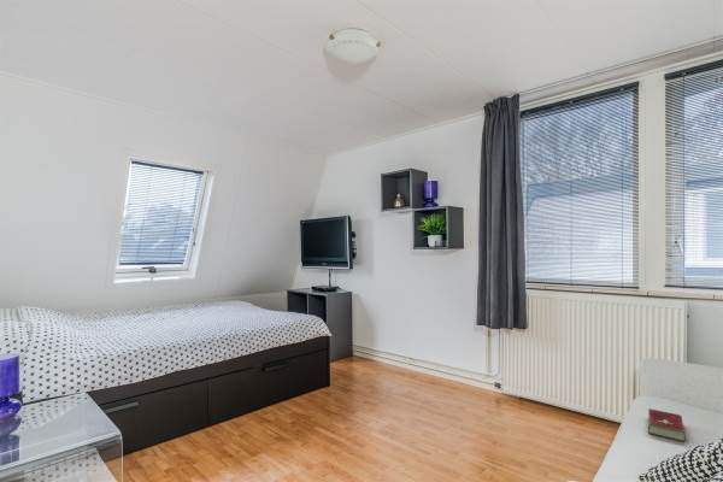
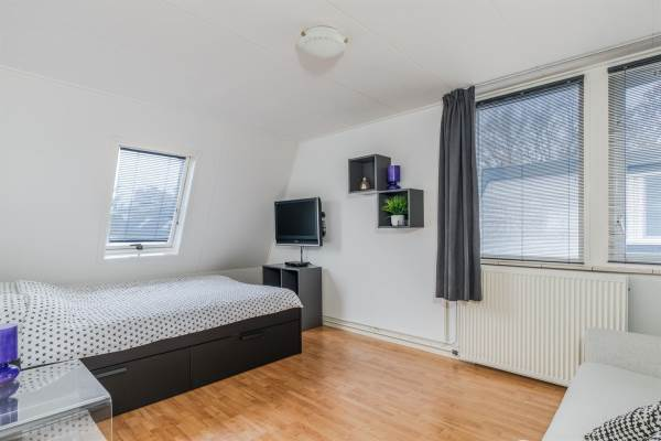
- hardcover book [647,407,687,442]
